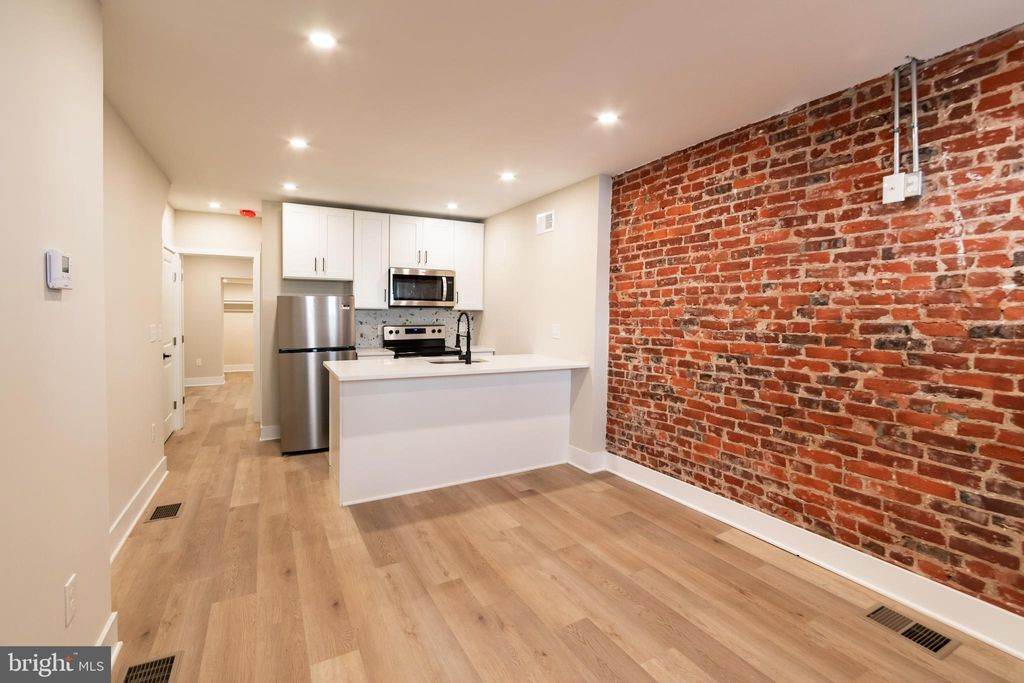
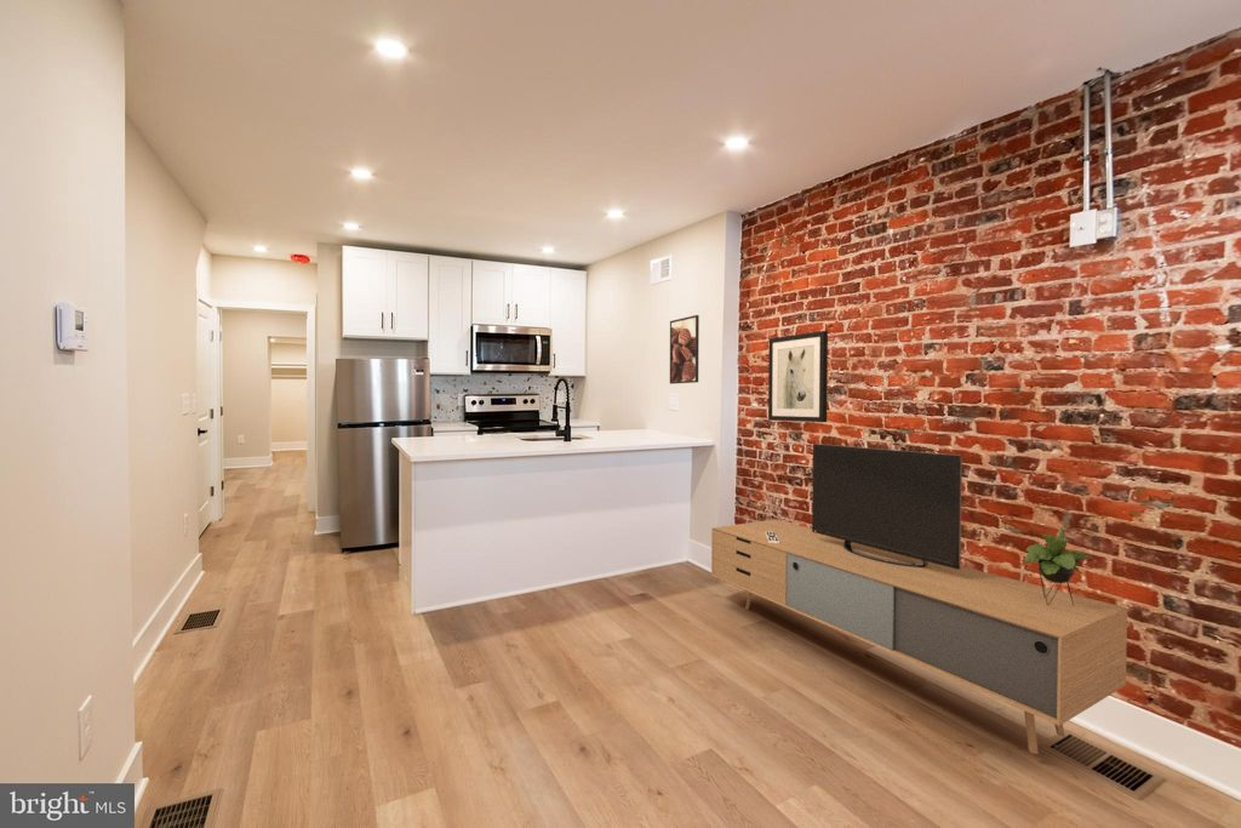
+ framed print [669,314,700,386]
+ media console [710,442,1128,755]
+ wall art [767,330,829,423]
